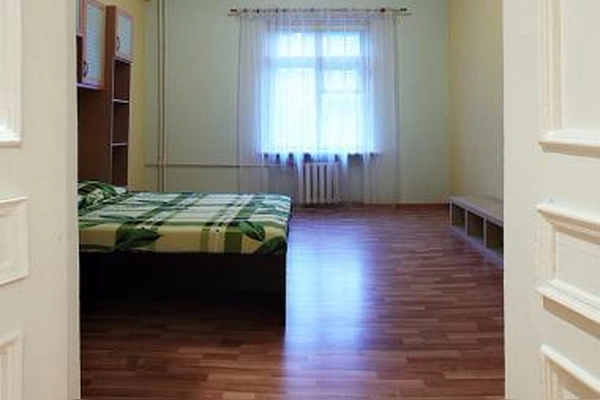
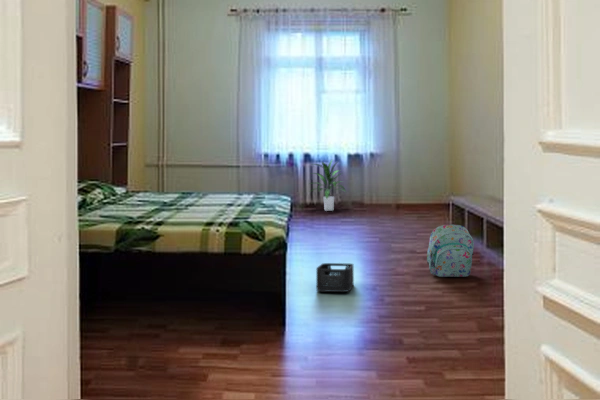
+ indoor plant [309,159,347,212]
+ backpack [426,224,475,278]
+ storage bin [315,262,355,293]
